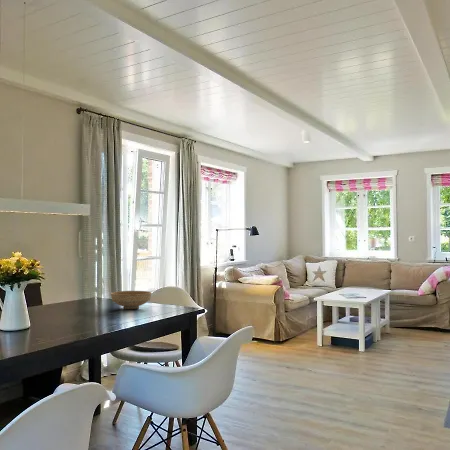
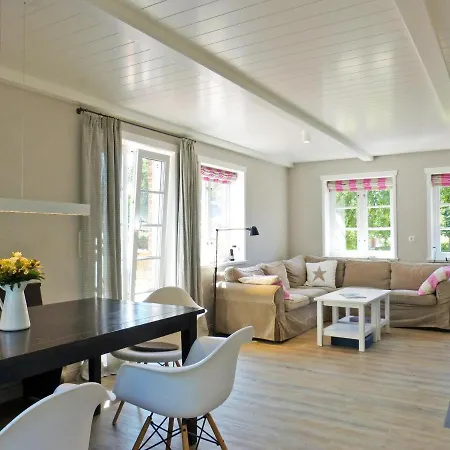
- bowl [110,290,153,310]
